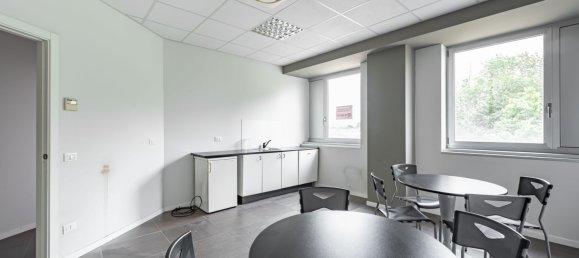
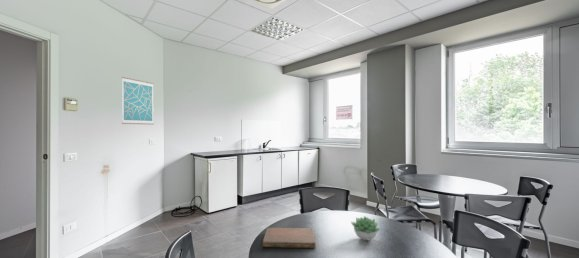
+ succulent plant [350,215,382,241]
+ wall art [121,76,154,125]
+ notebook [261,227,316,249]
